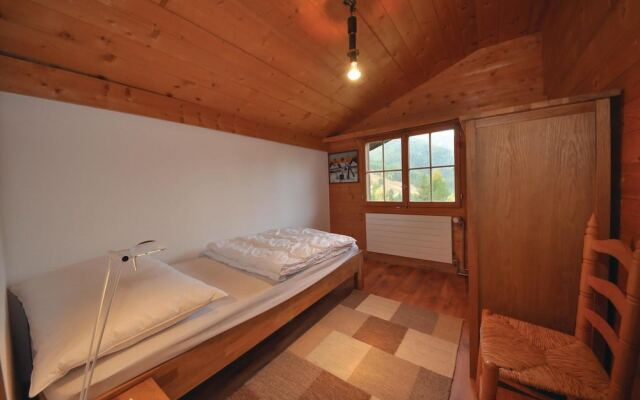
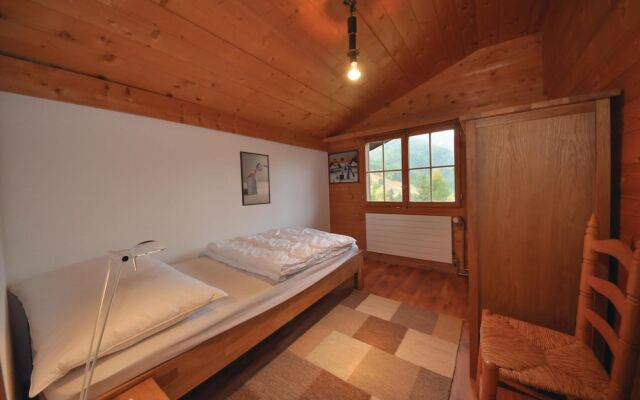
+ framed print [239,150,272,207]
